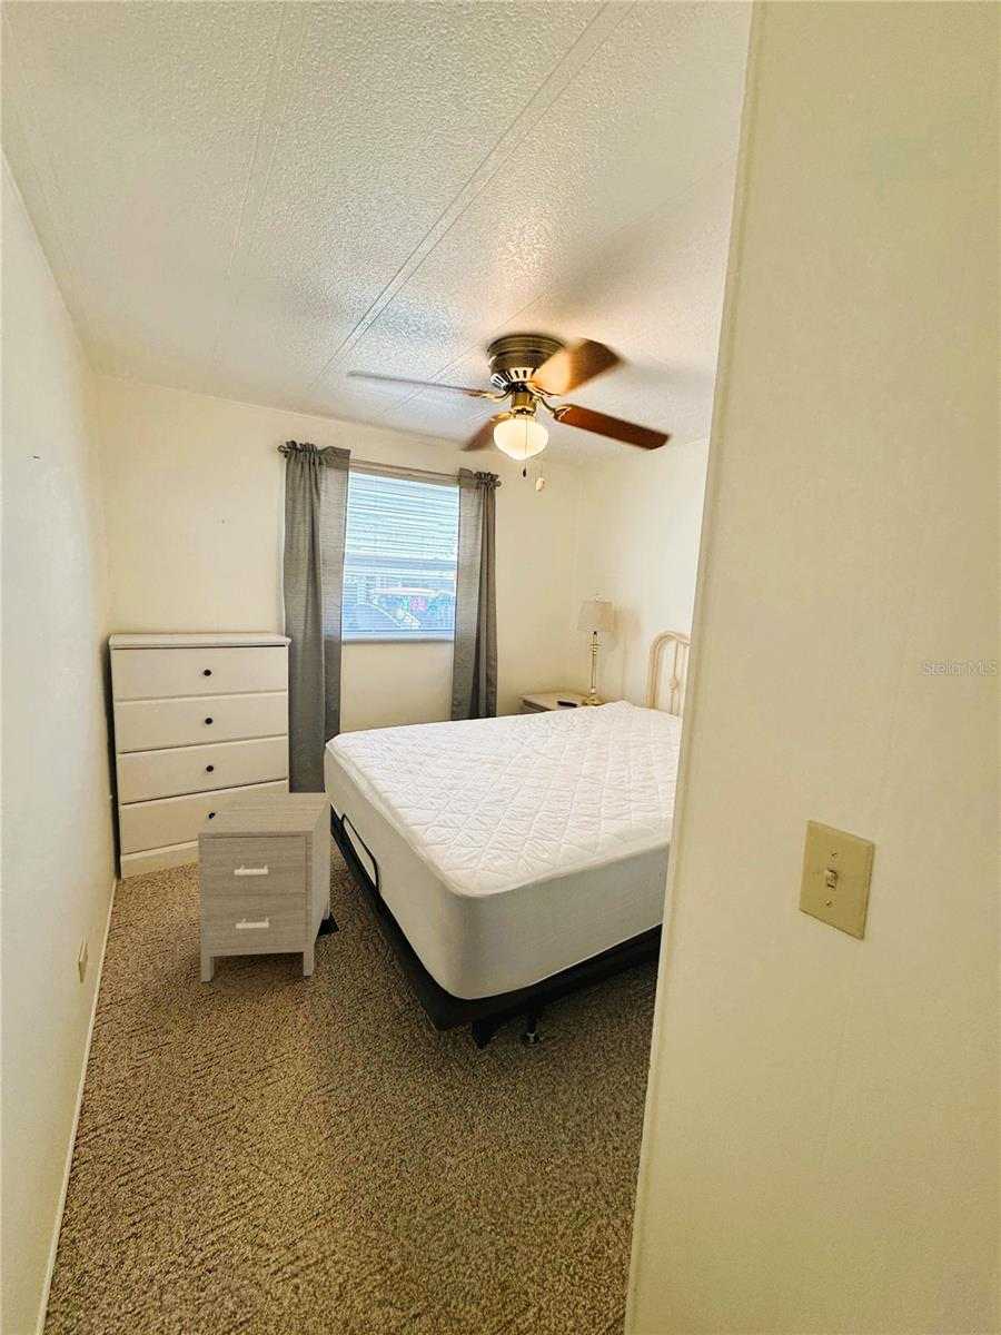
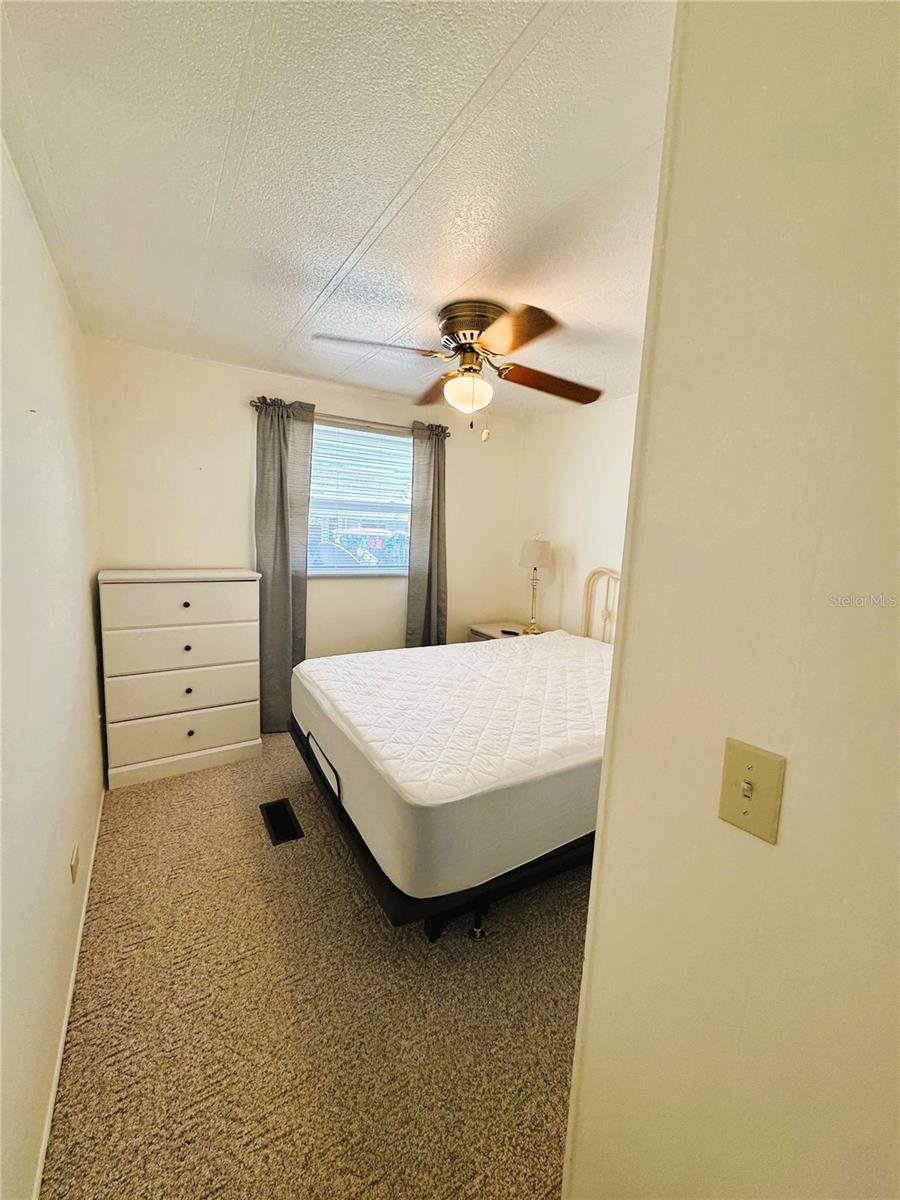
- nightstand [197,792,331,982]
